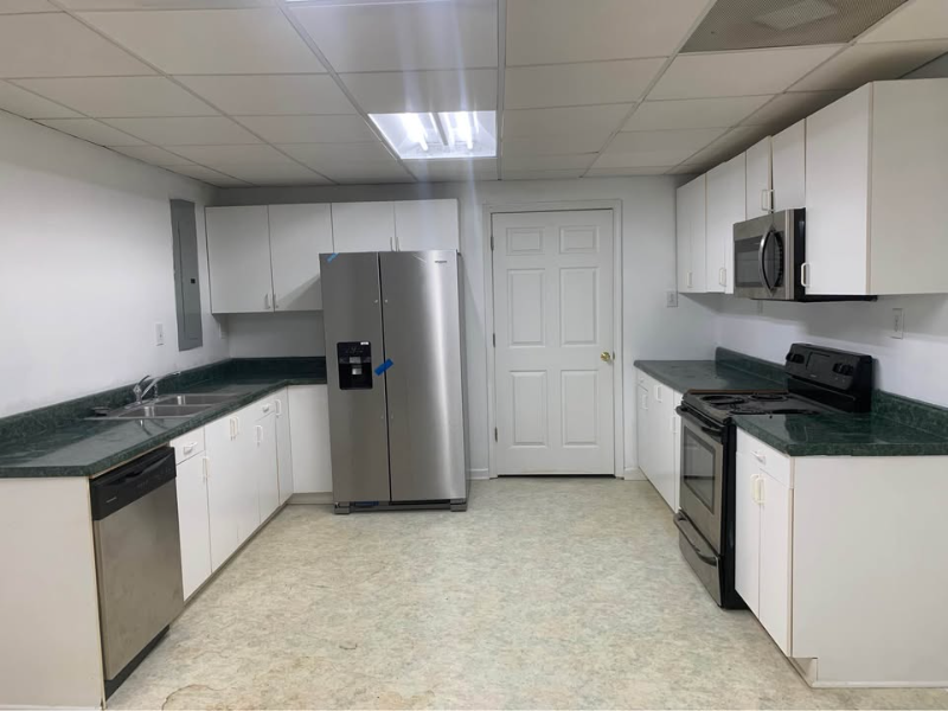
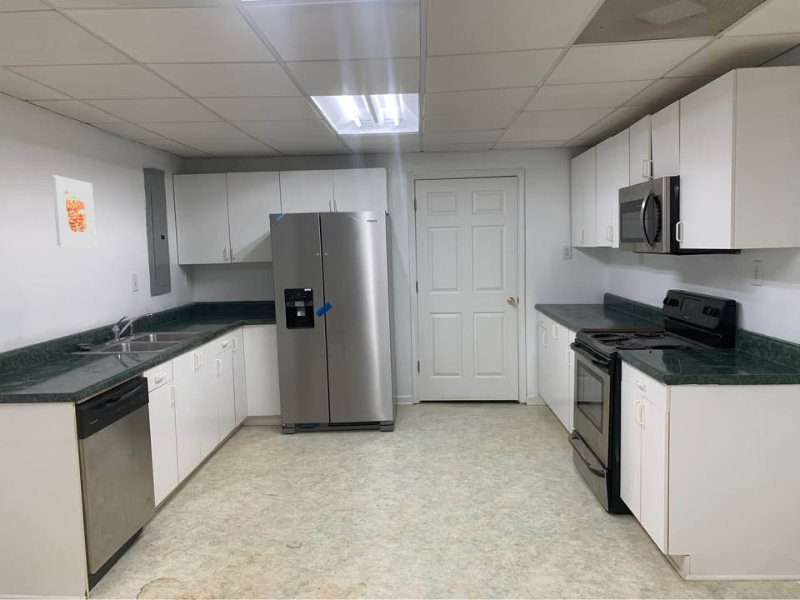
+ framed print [51,174,97,248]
